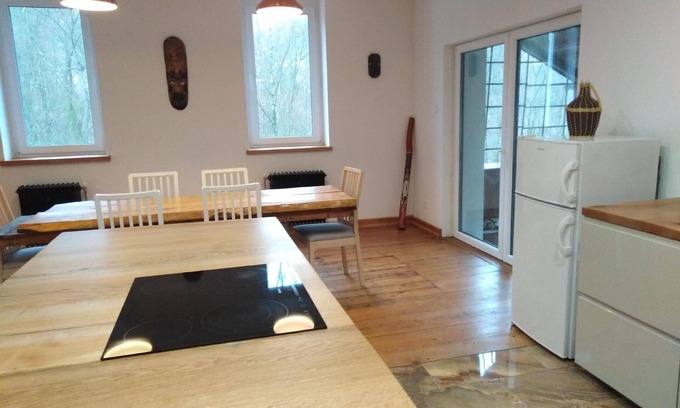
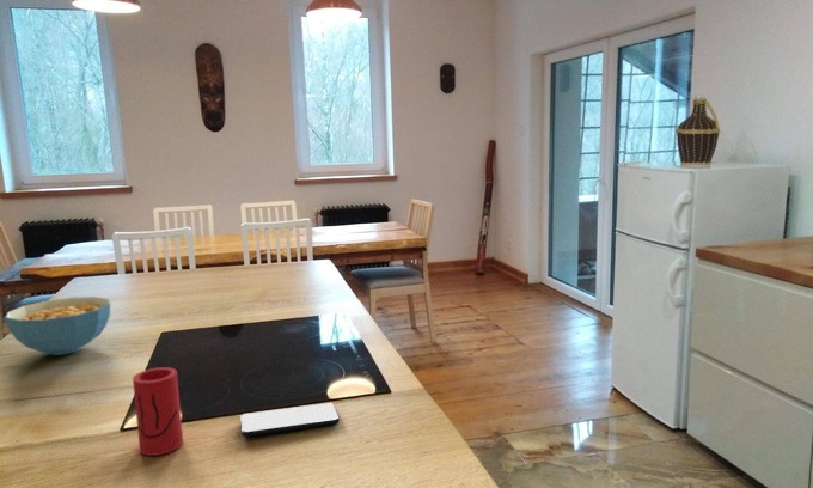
+ smartphone [239,402,341,438]
+ cup [132,366,184,457]
+ cereal bowl [4,295,111,356]
